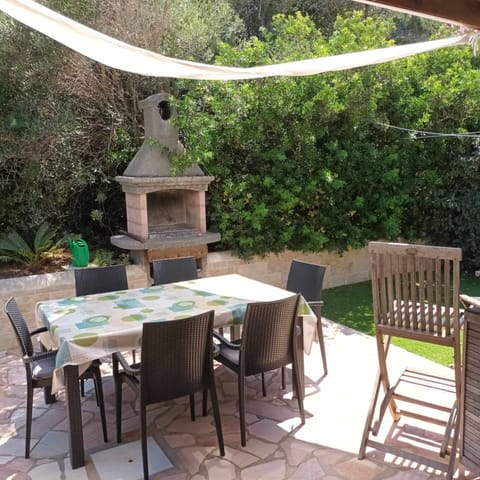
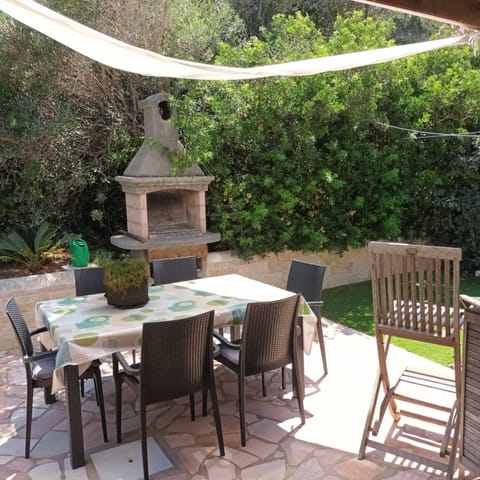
+ plant [101,257,151,310]
